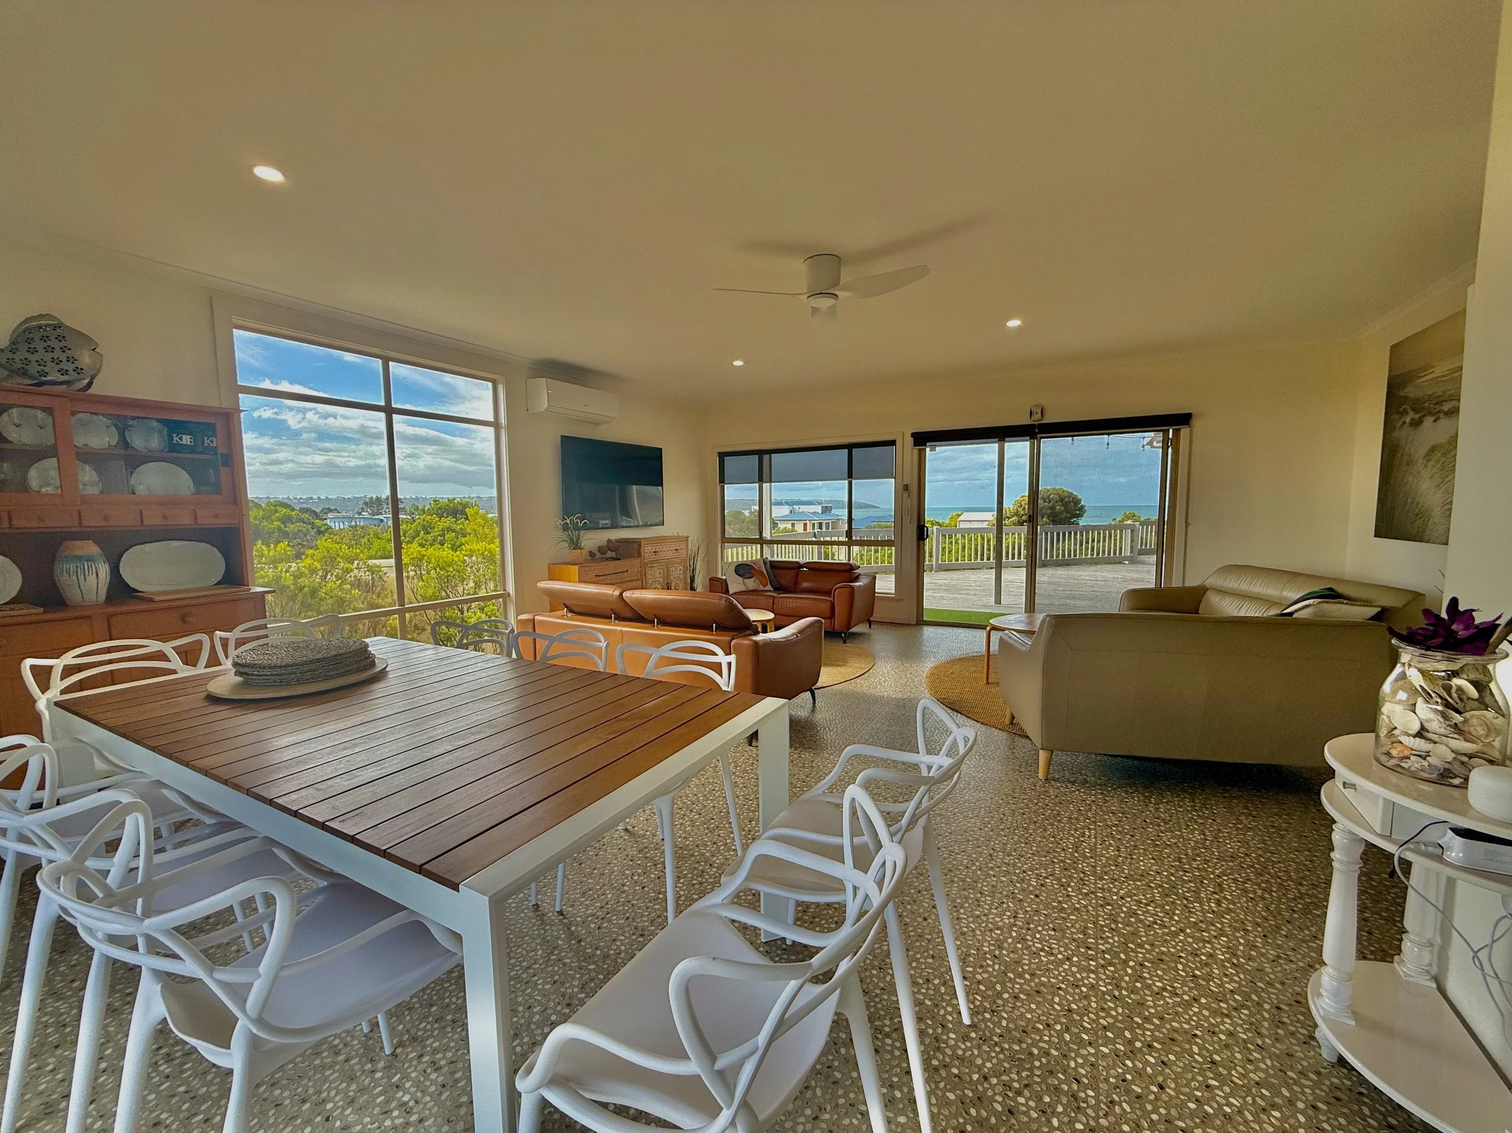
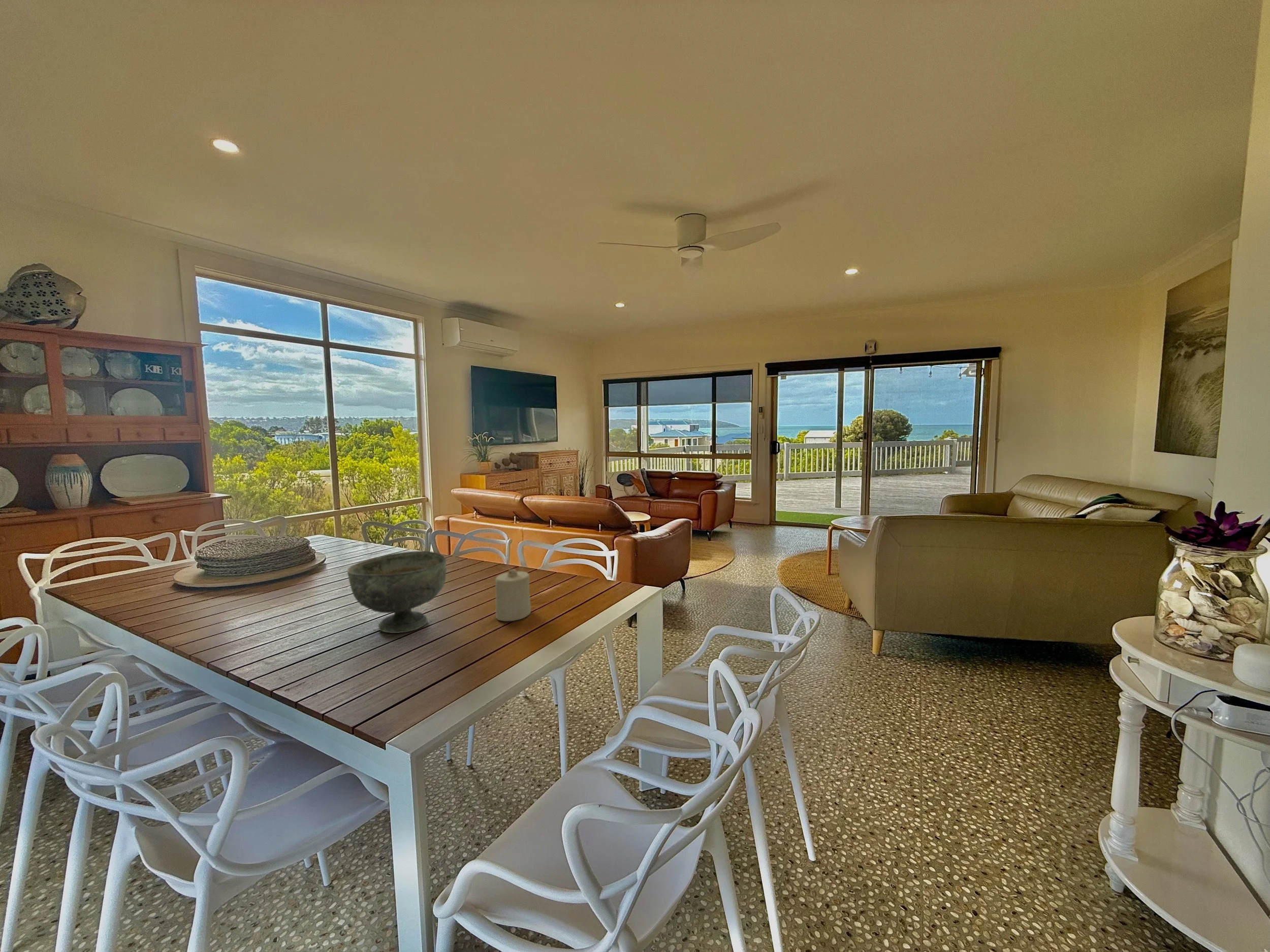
+ candle [495,569,531,621]
+ decorative bowl [346,550,447,634]
